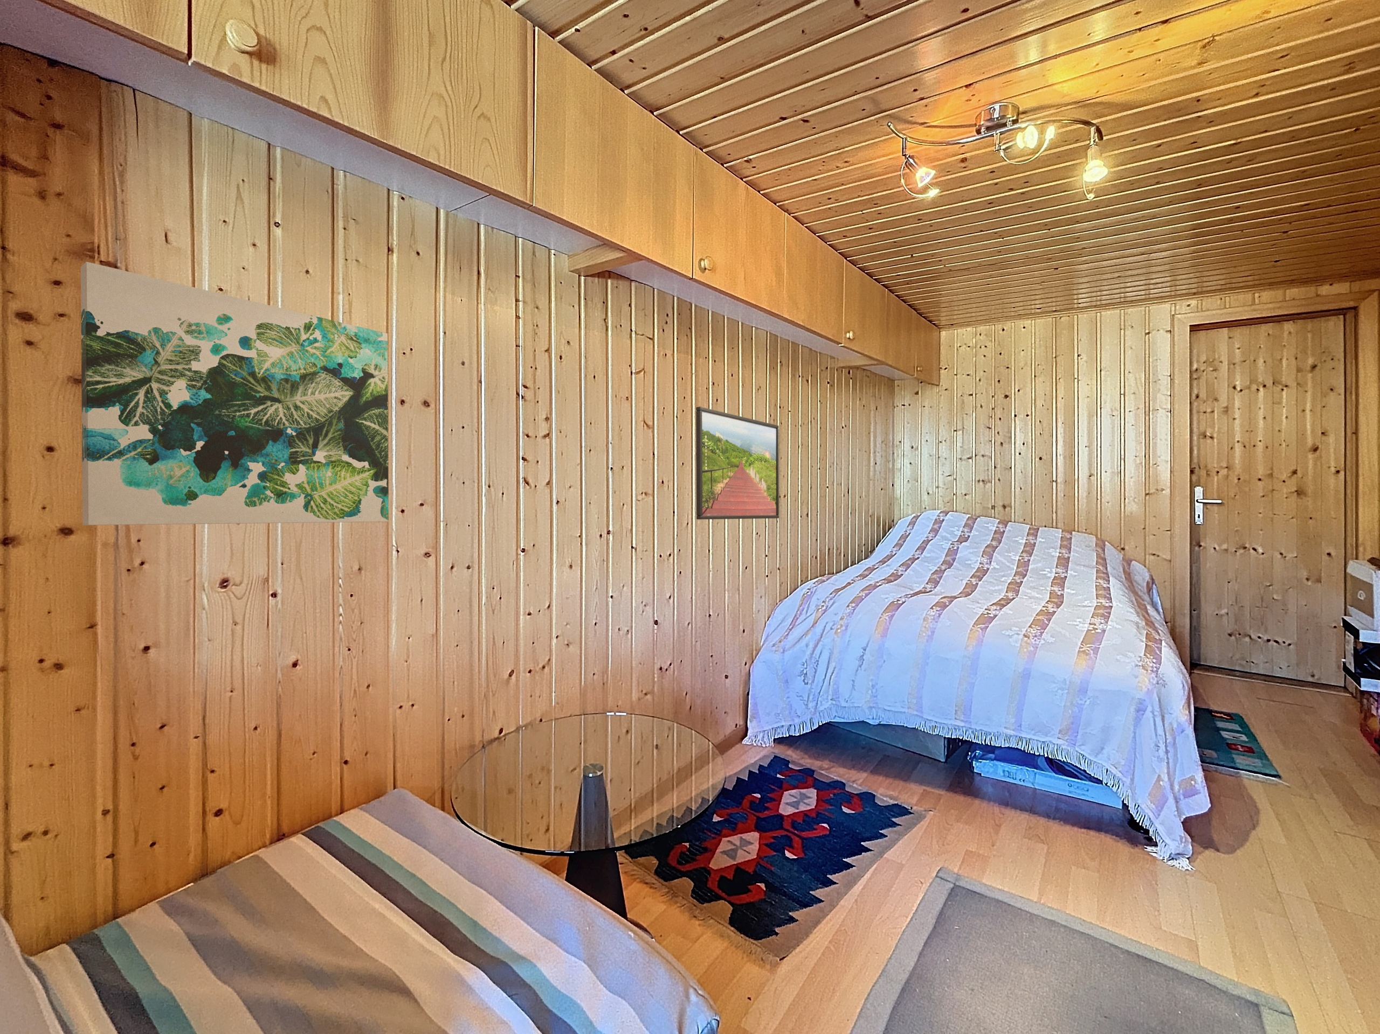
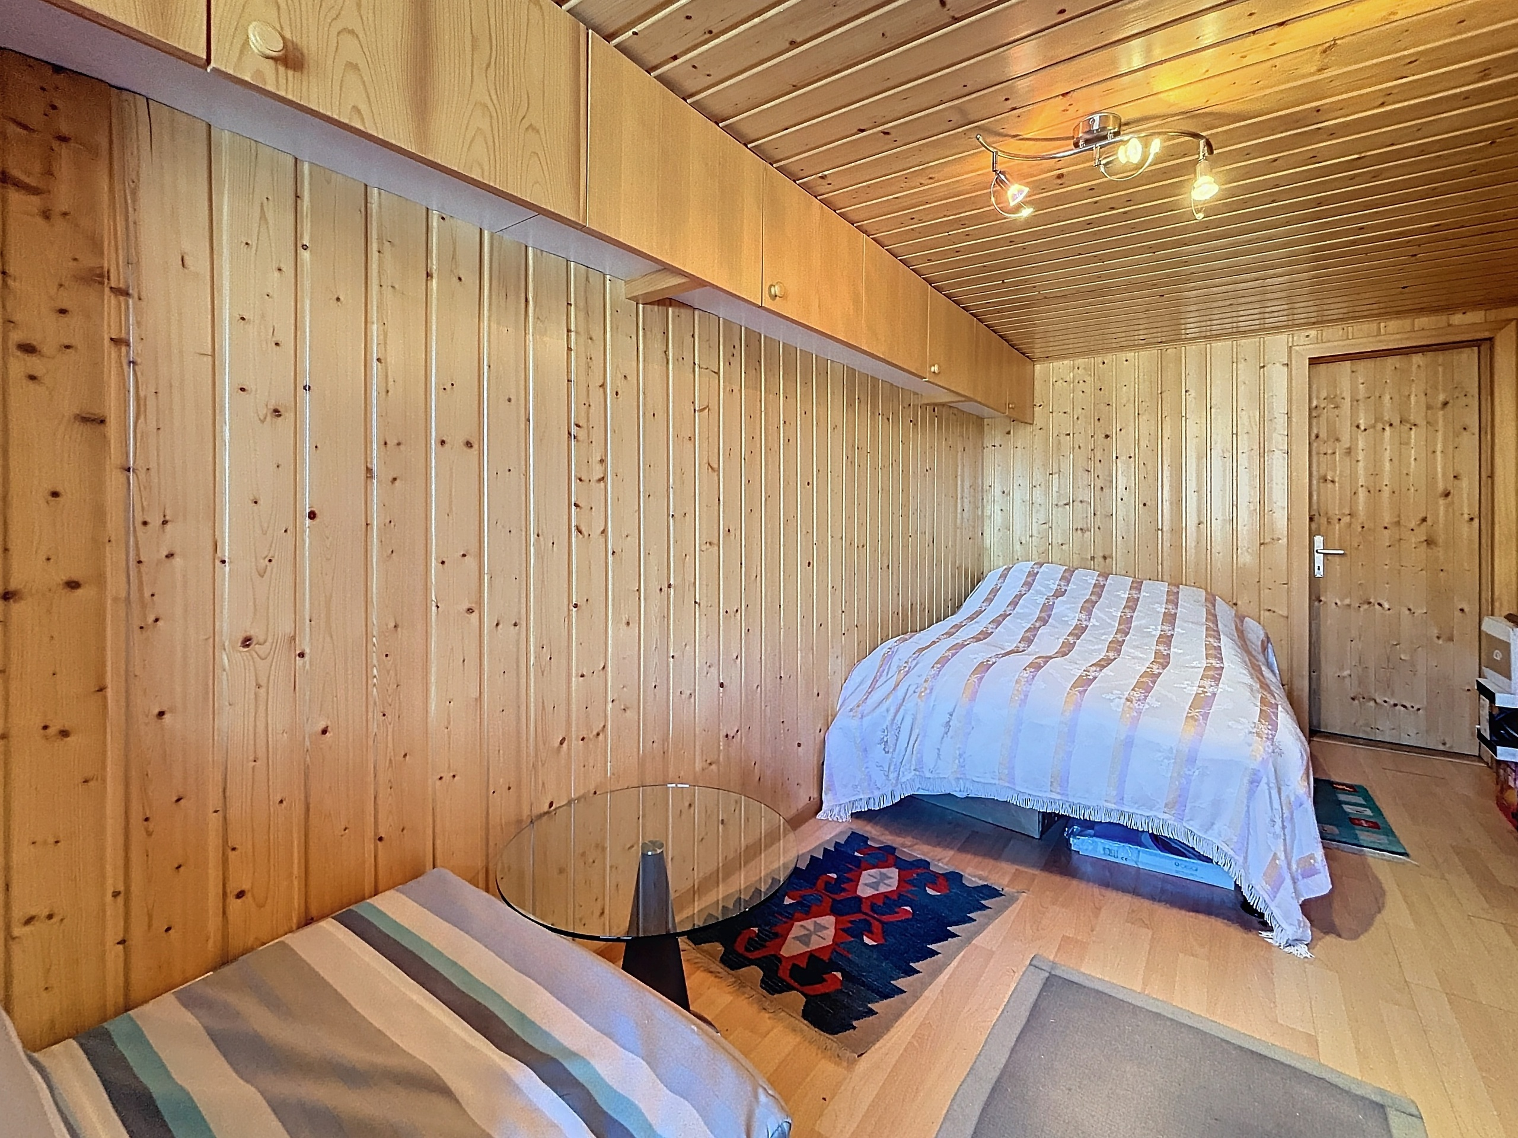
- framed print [695,406,779,519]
- wall art [80,261,389,526]
